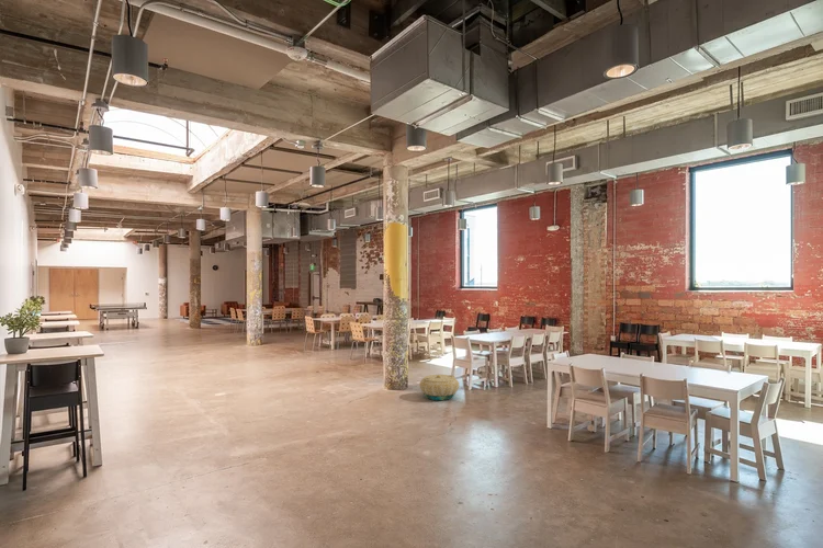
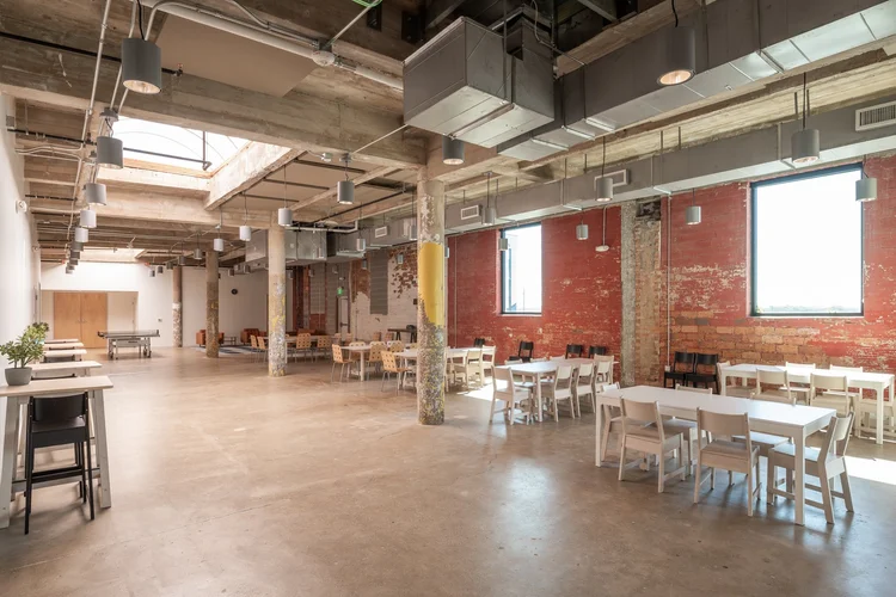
- basket [418,374,460,401]
